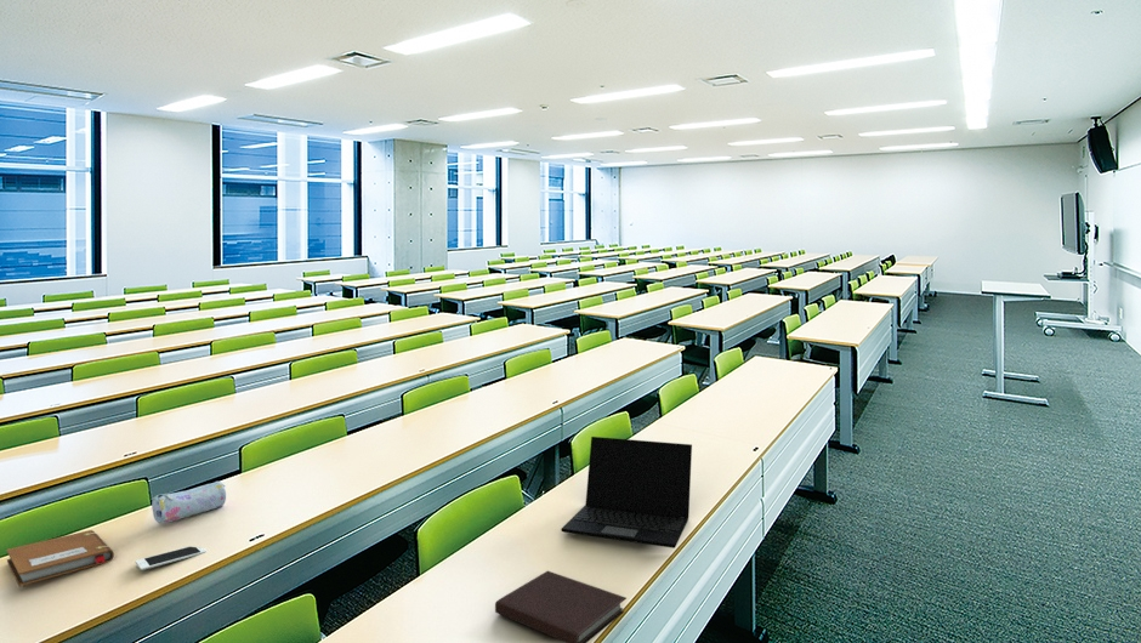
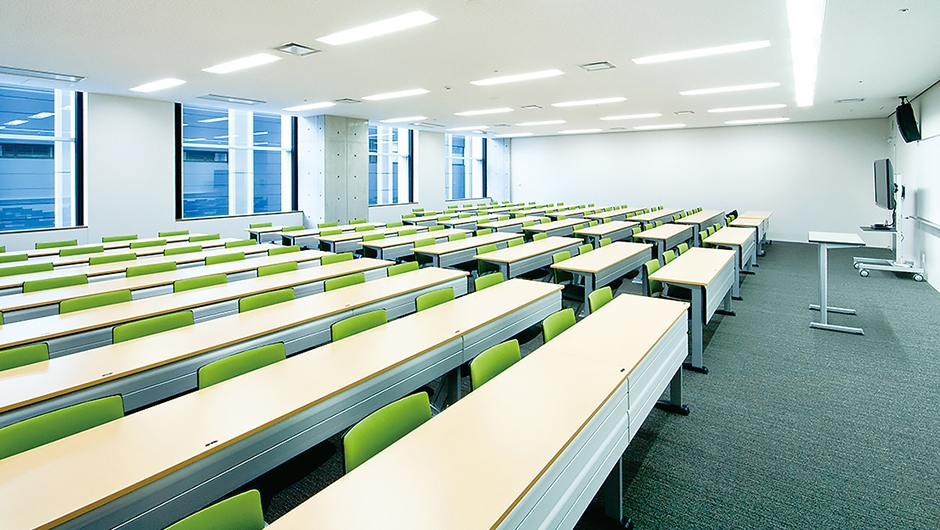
- notebook [494,570,628,643]
- notebook [6,529,115,587]
- cell phone [135,546,208,571]
- pencil case [151,480,227,524]
- laptop [560,436,693,550]
